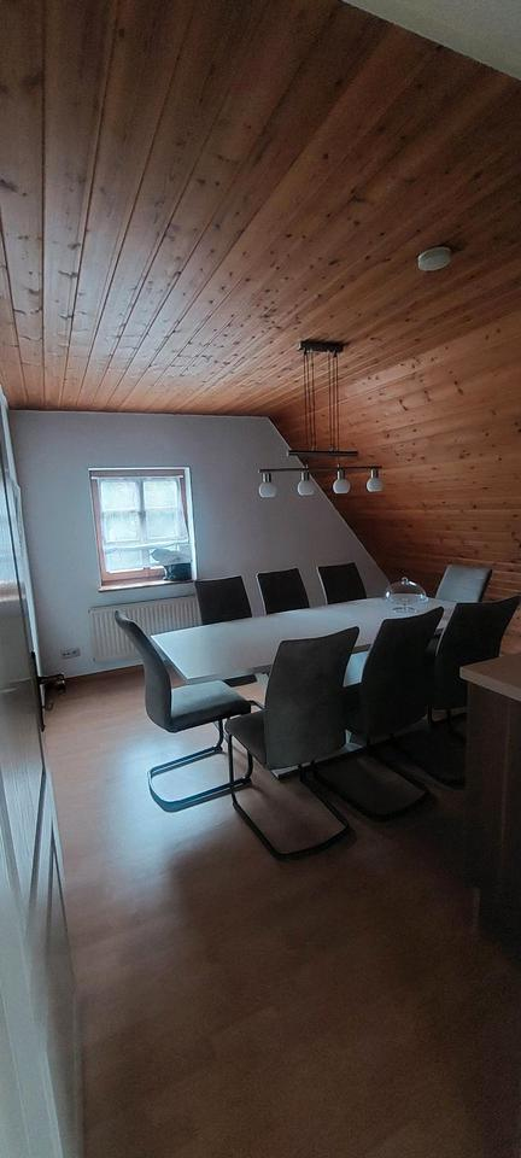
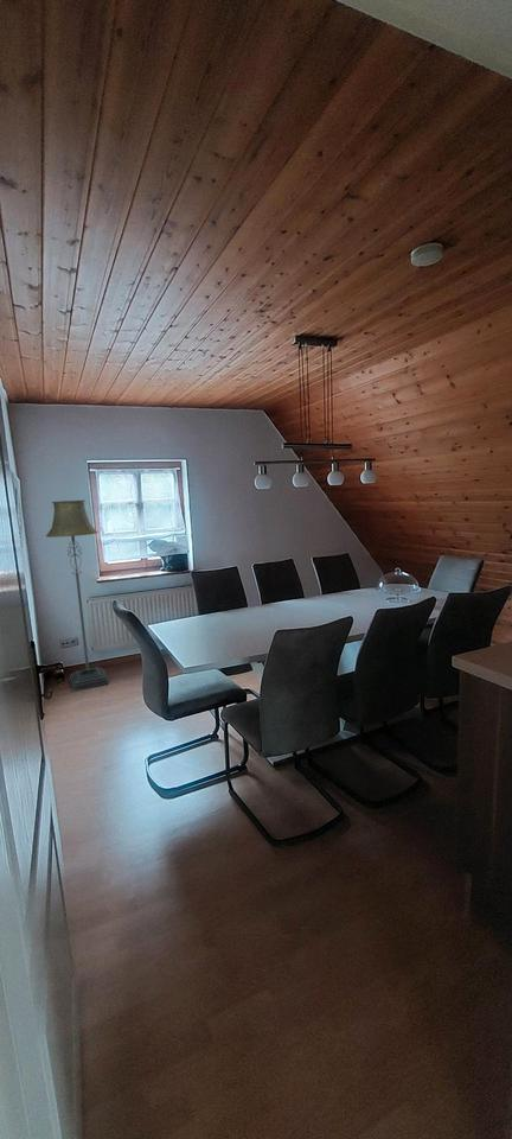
+ floor lamp [45,499,110,692]
